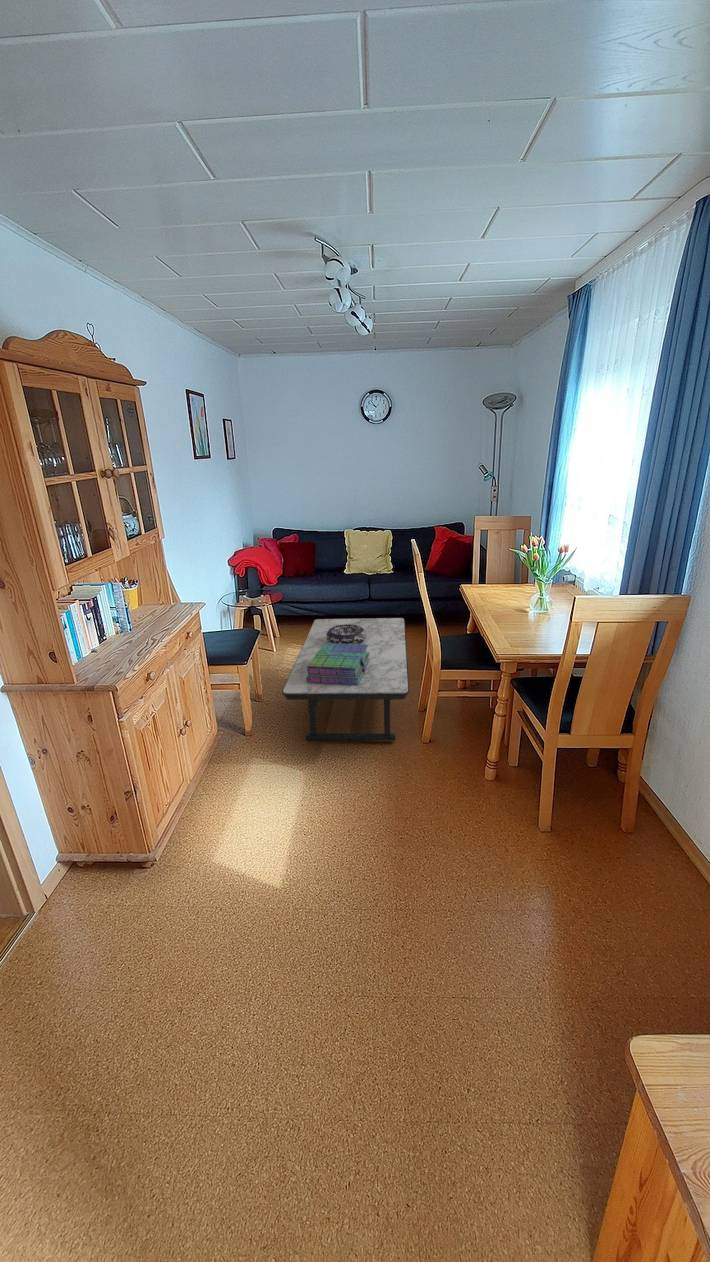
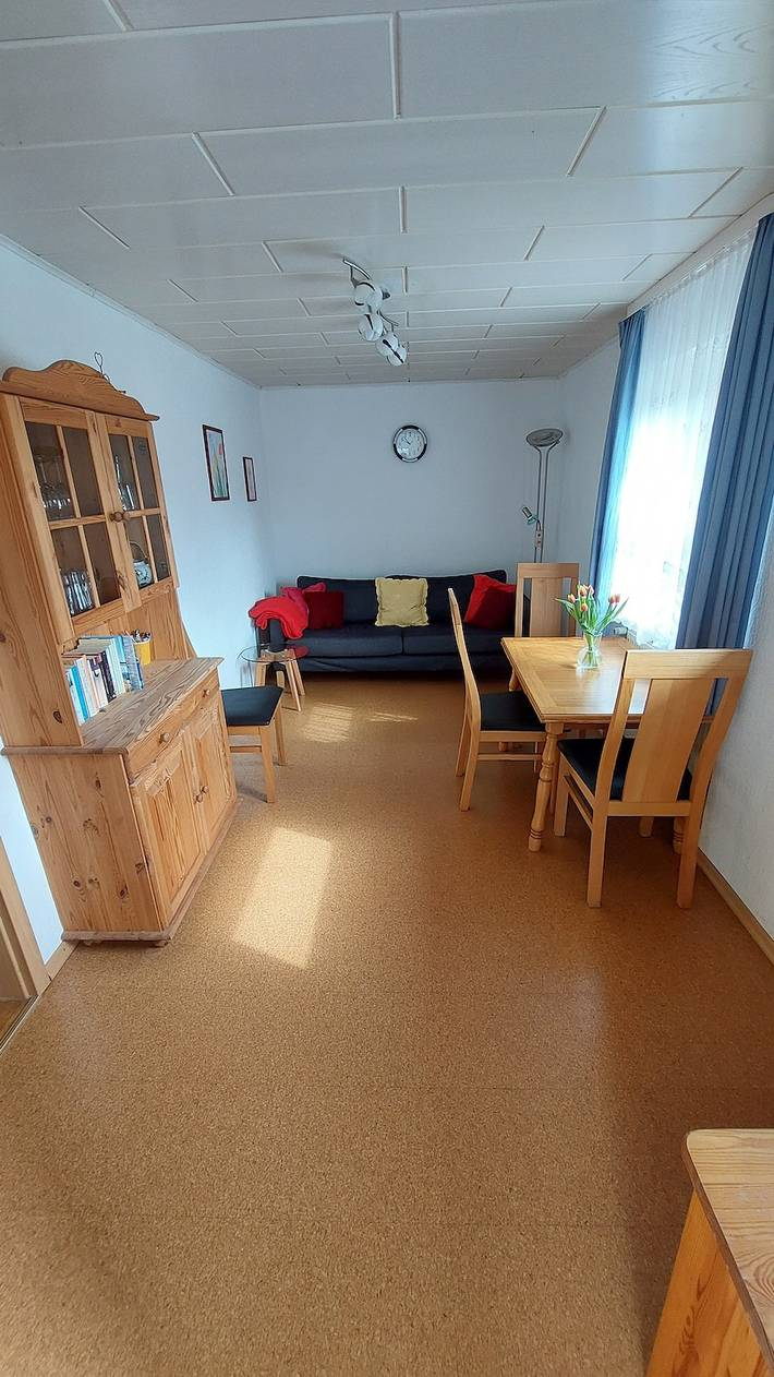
- decorative bowl [326,624,366,644]
- coffee table [281,617,410,741]
- stack of books [306,643,370,685]
